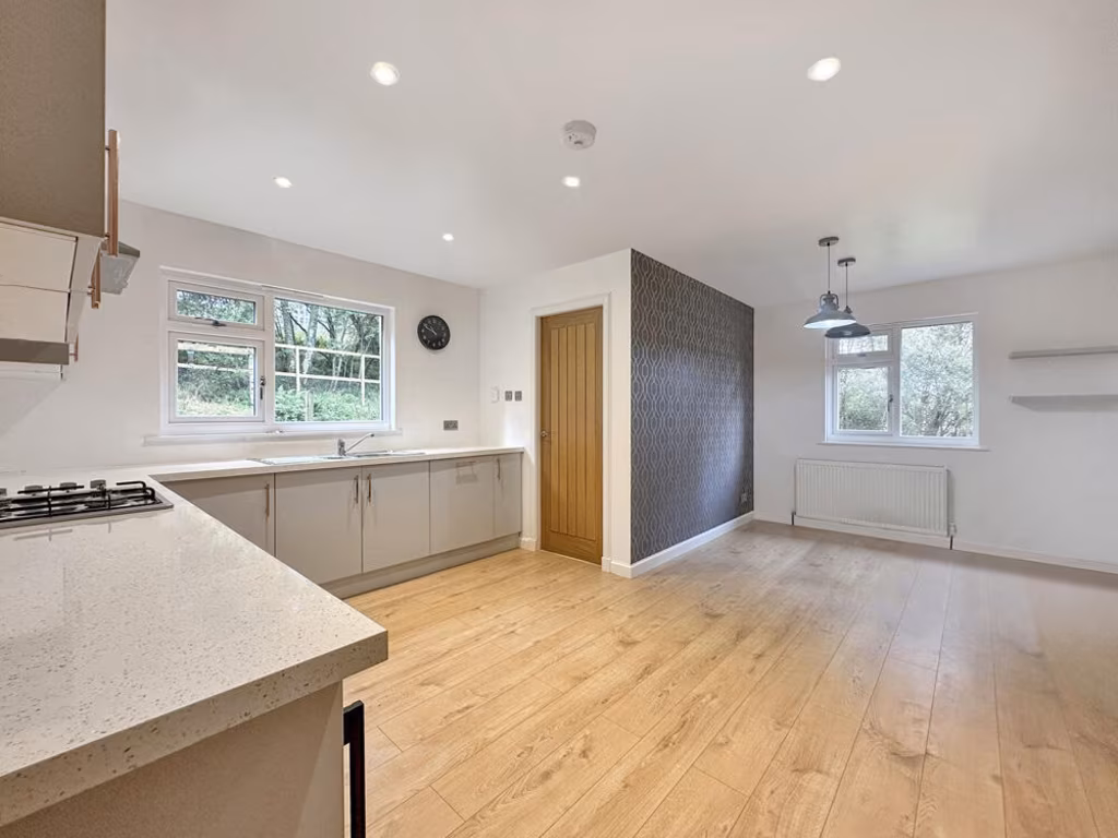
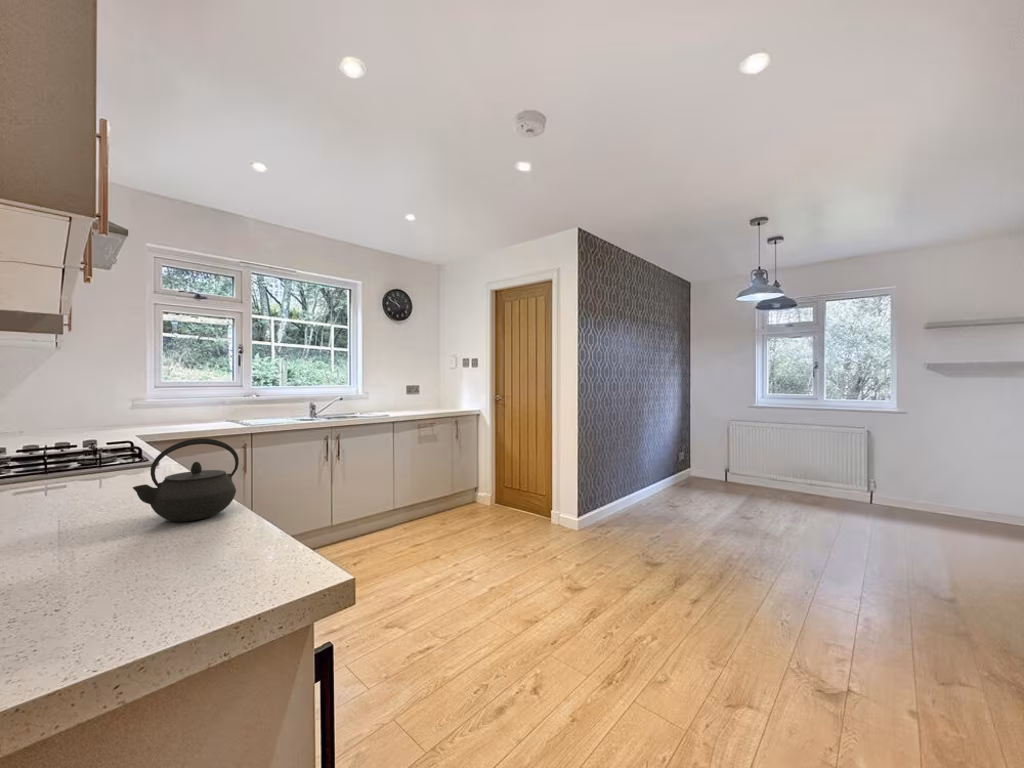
+ kettle [132,437,240,523]
